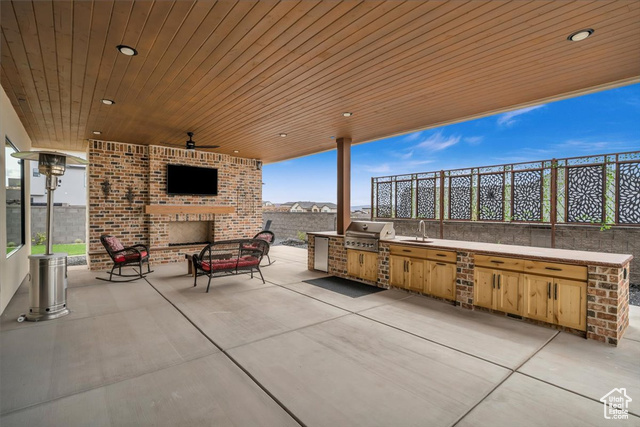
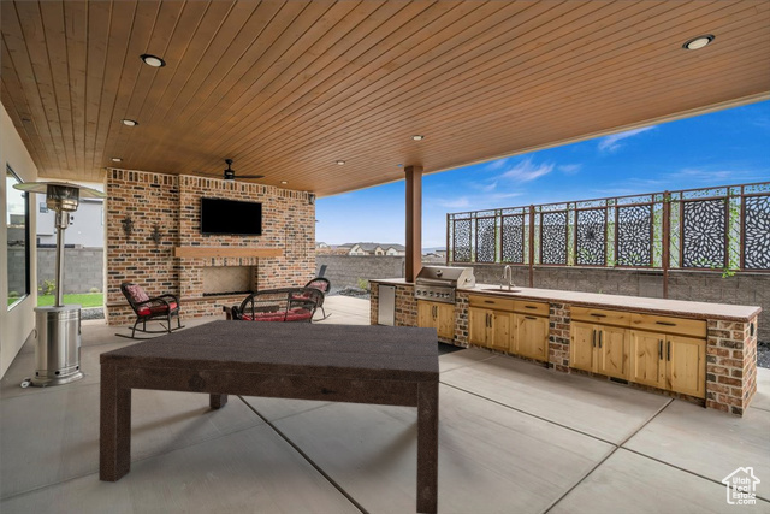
+ dining table [97,319,440,514]
